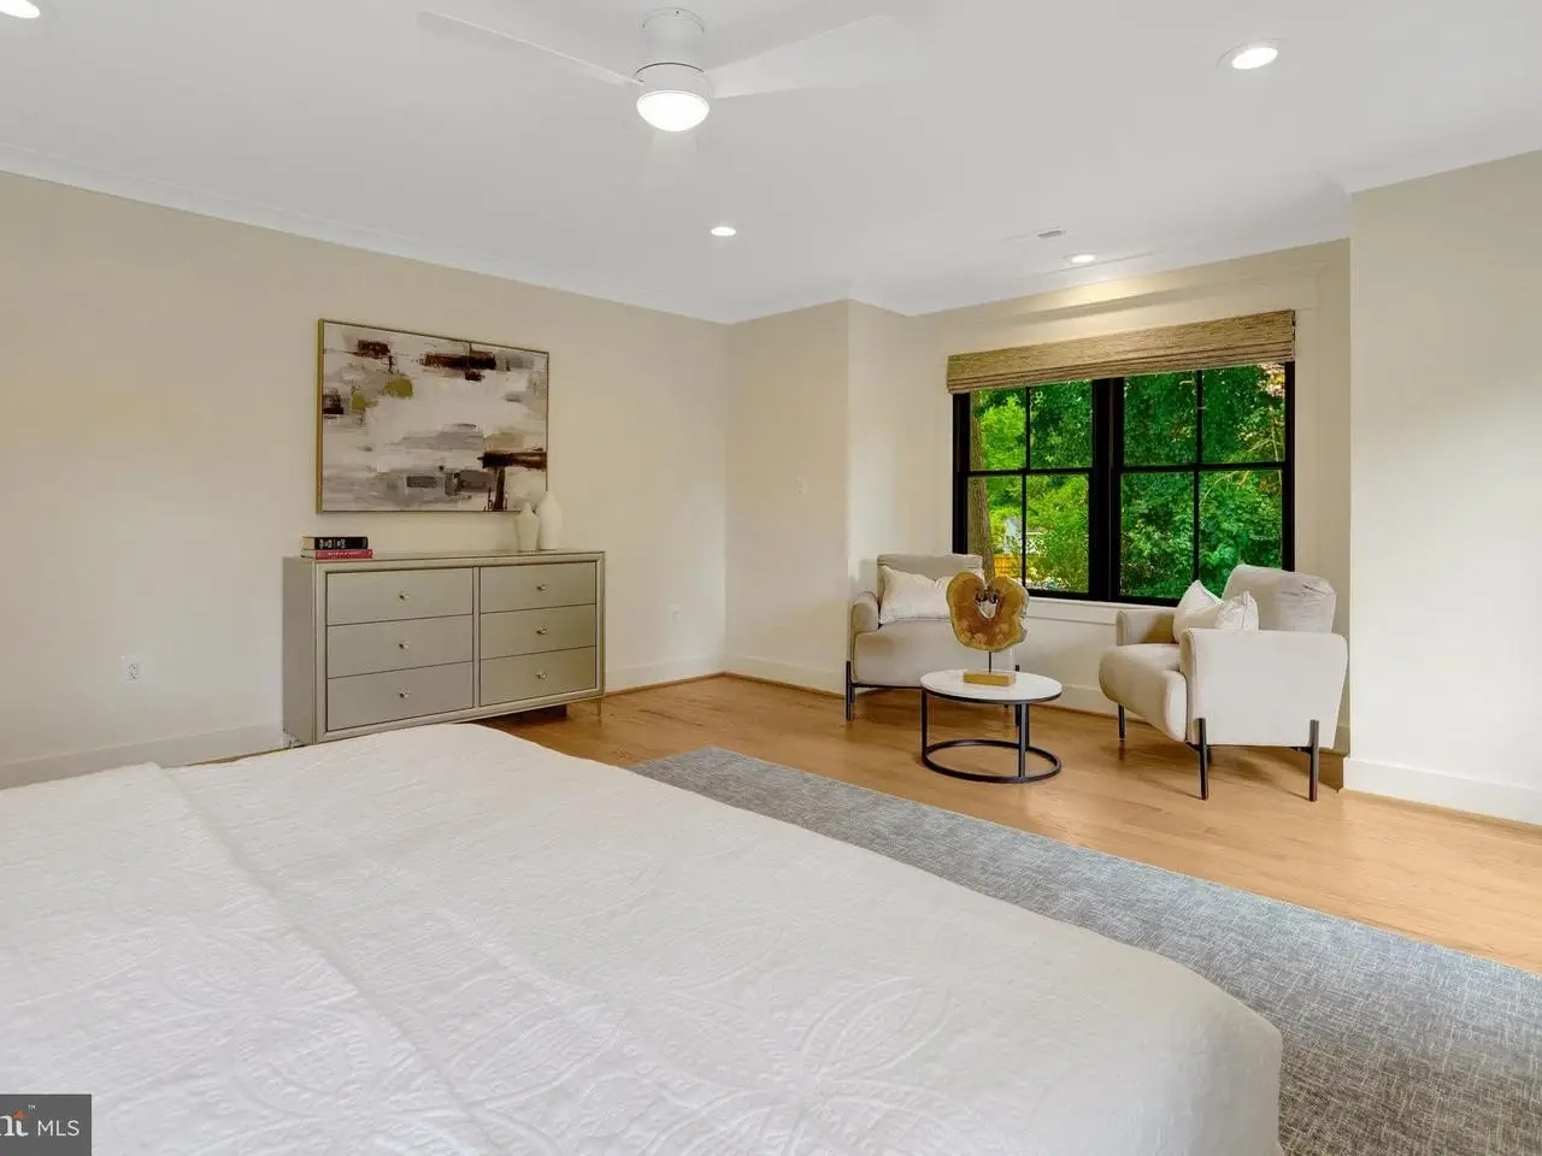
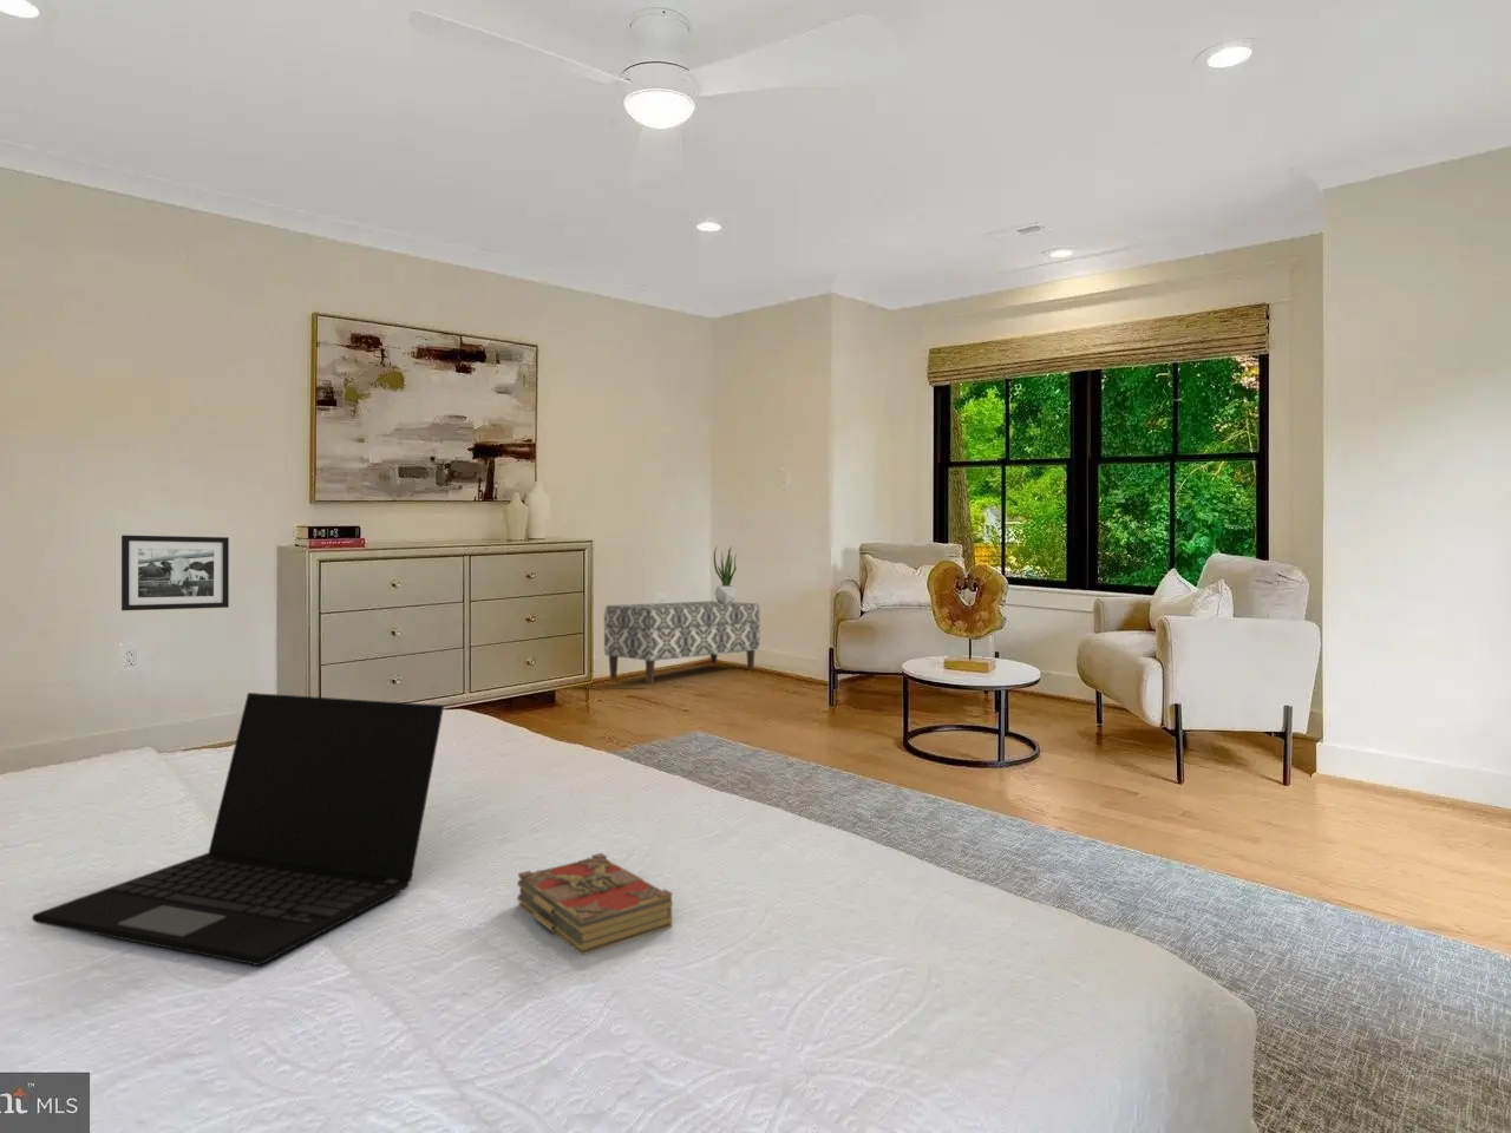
+ book [516,852,675,956]
+ picture frame [120,534,230,612]
+ bench [603,600,761,686]
+ laptop [31,691,445,966]
+ potted plant [713,545,738,605]
